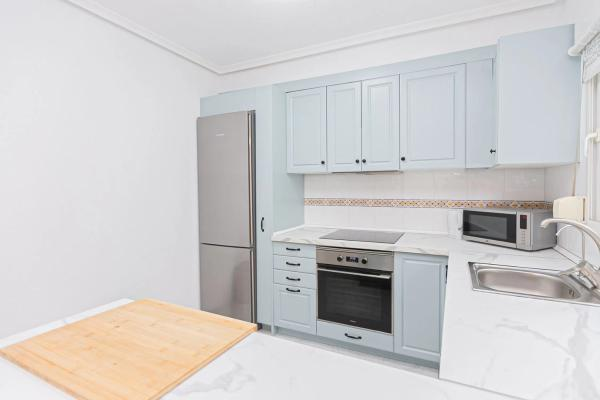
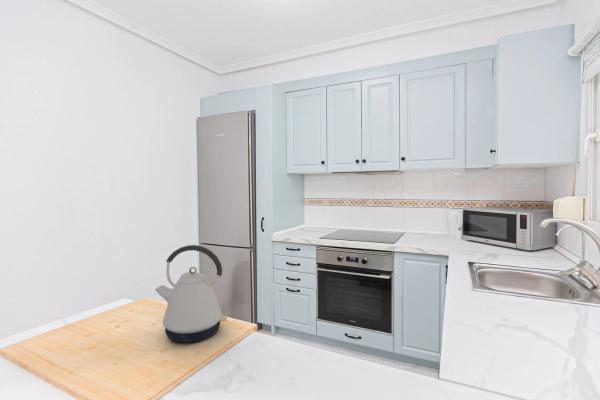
+ kettle [154,244,228,343]
